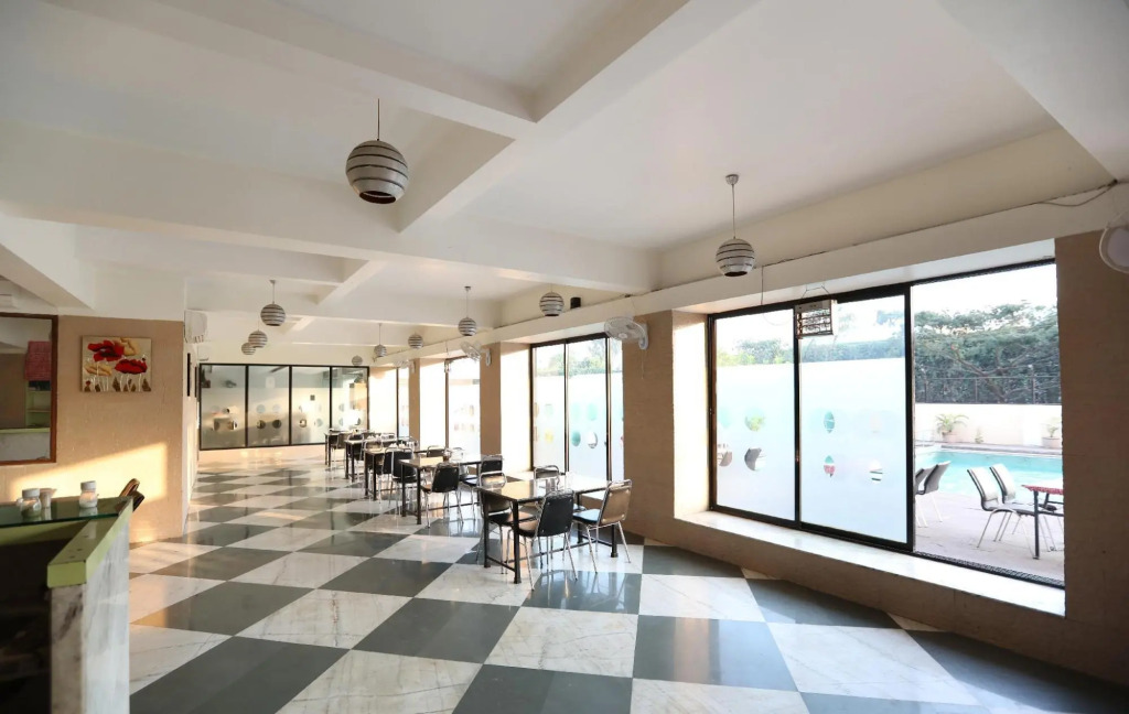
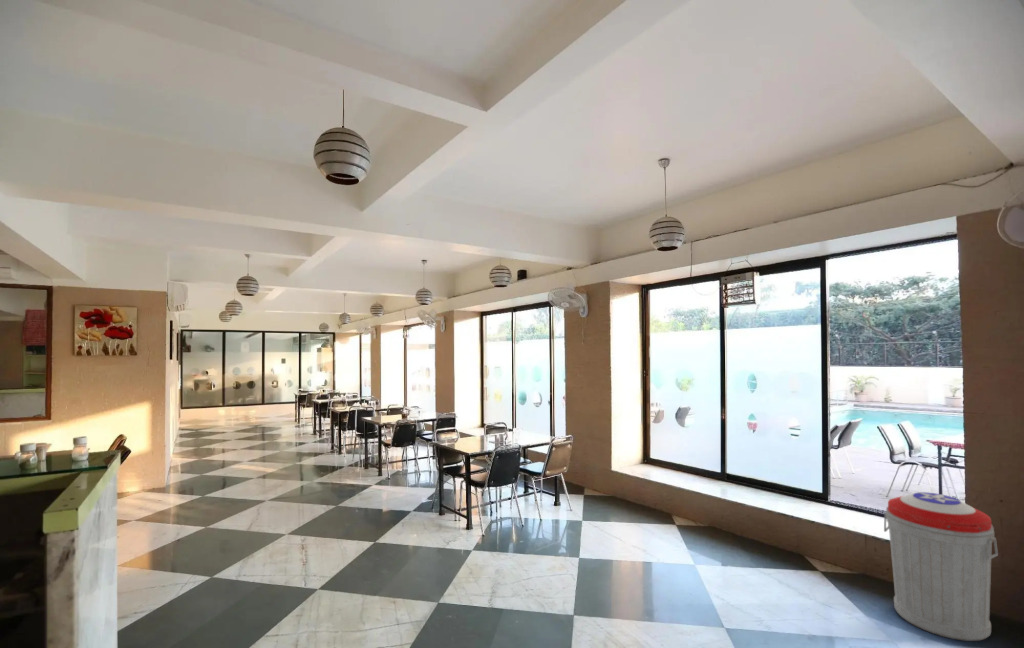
+ trash can [883,491,999,642]
